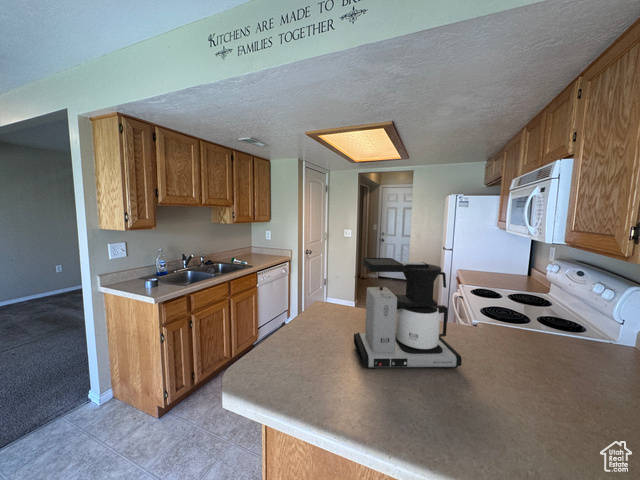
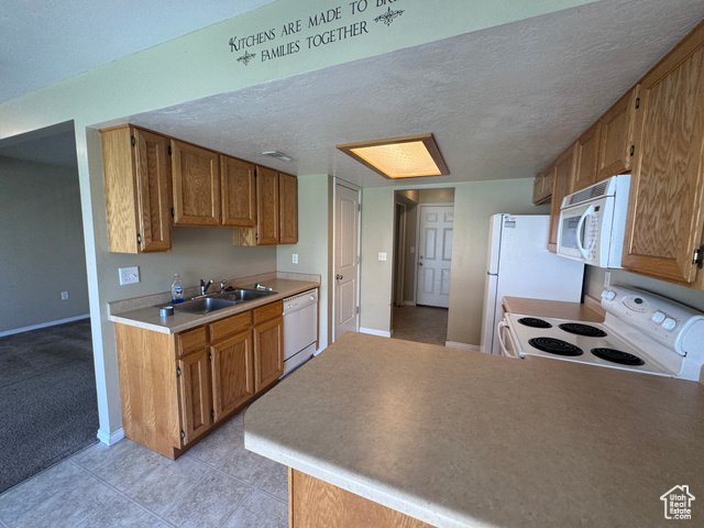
- coffee maker [353,257,463,370]
